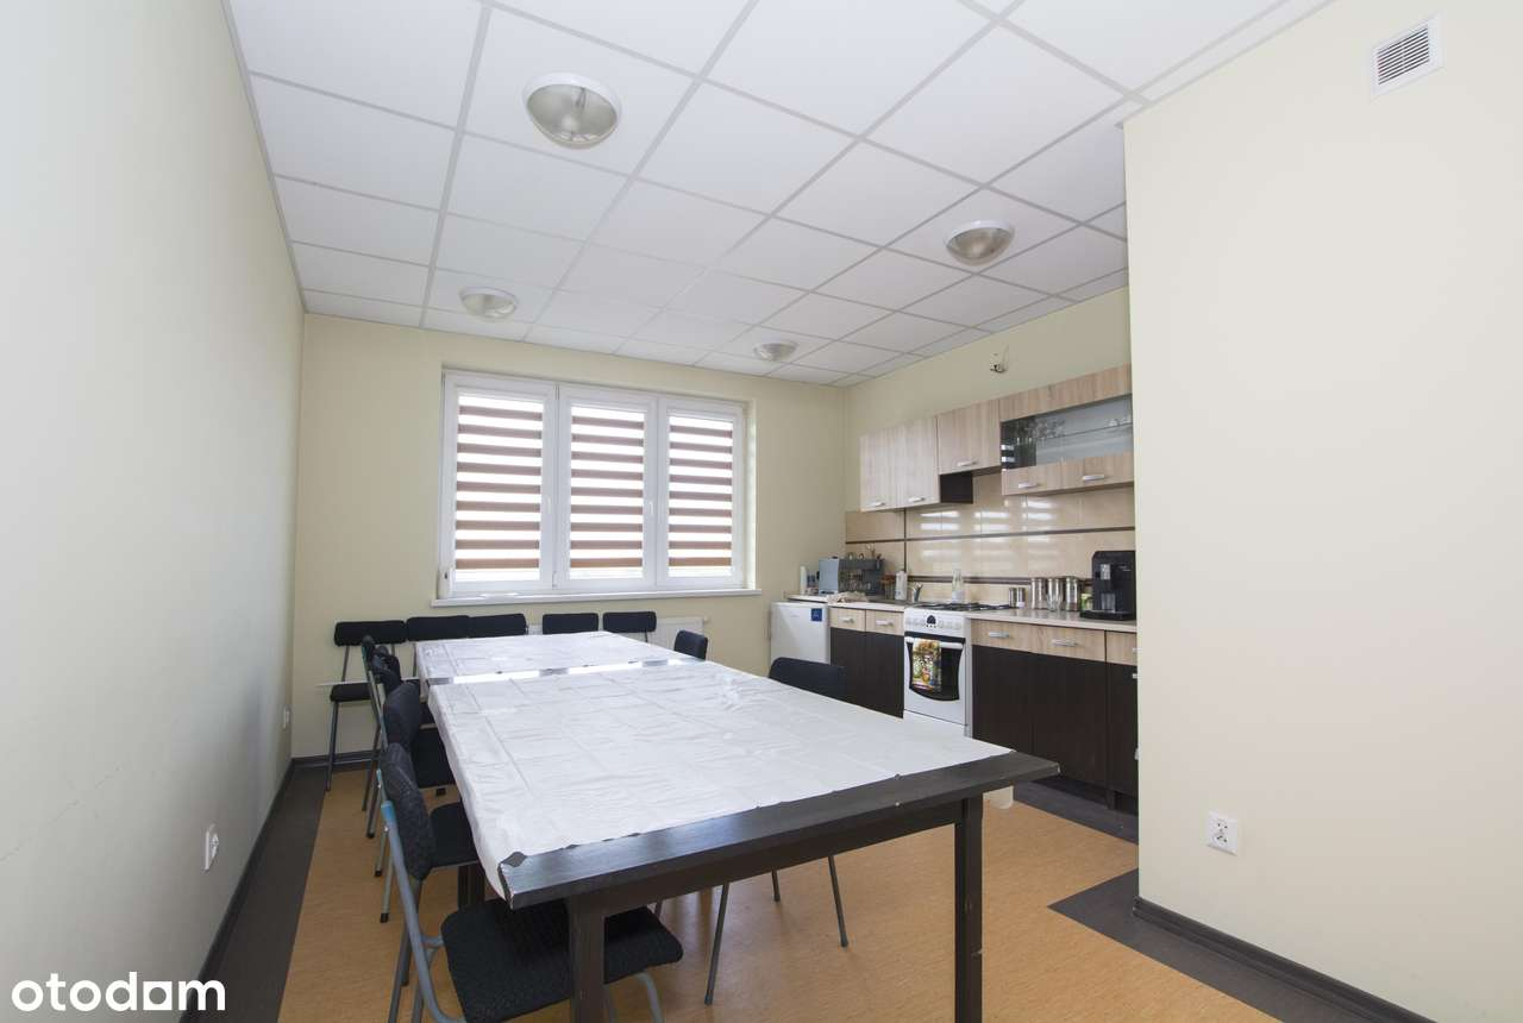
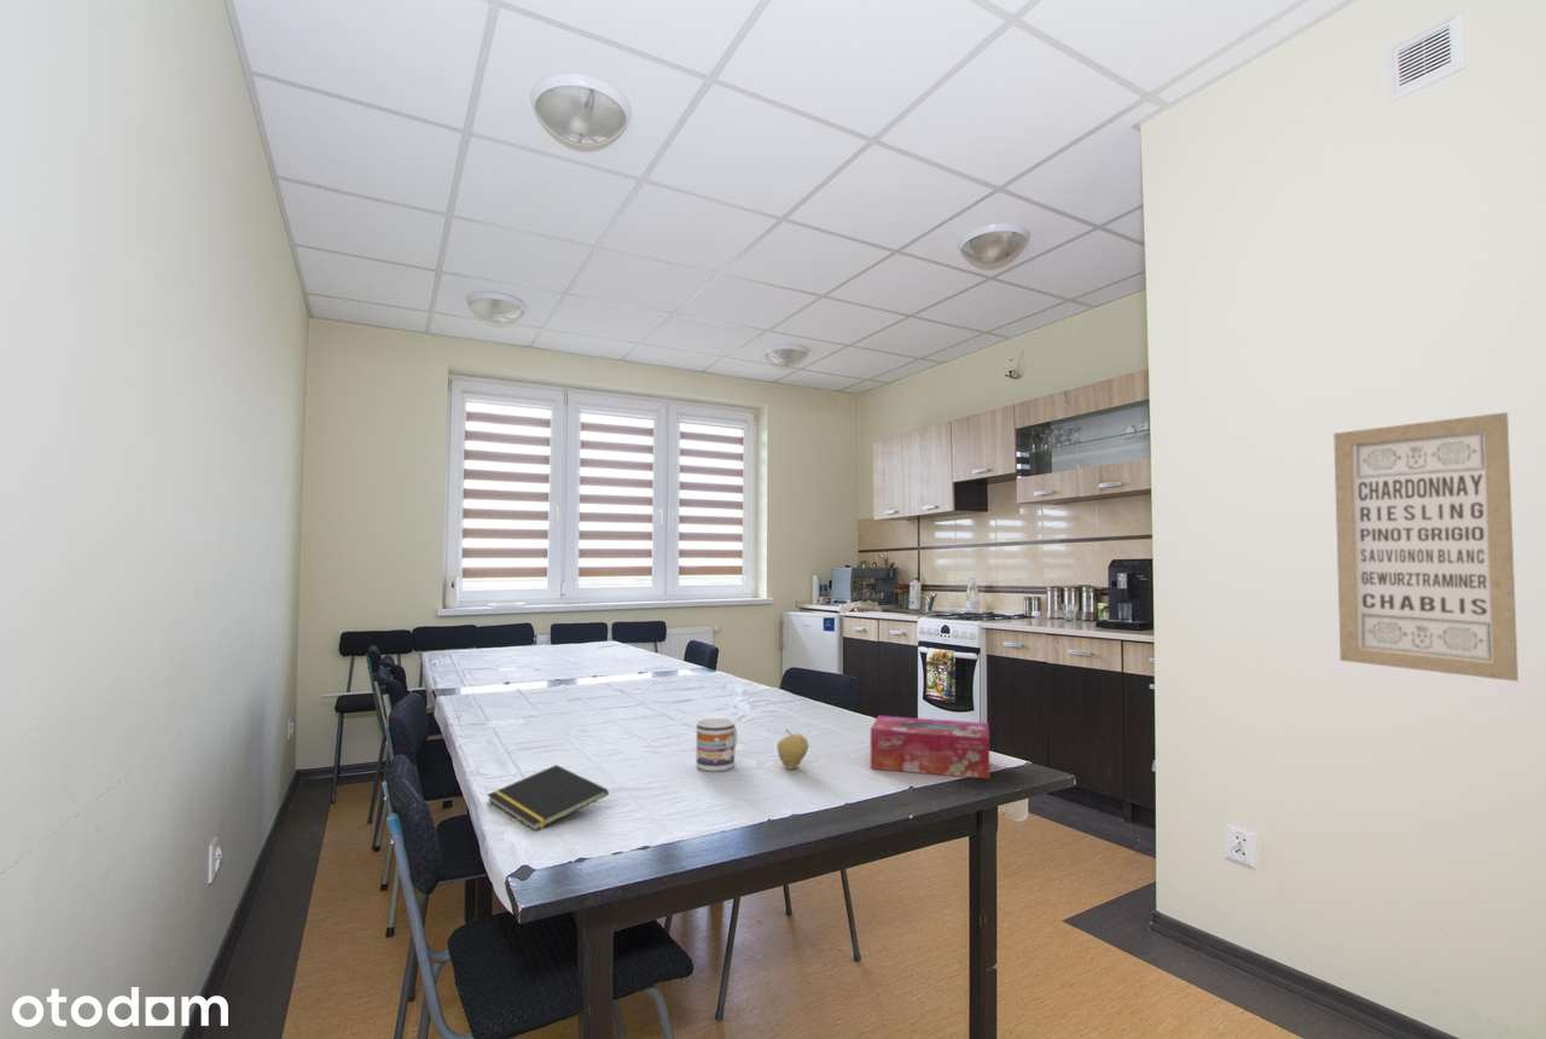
+ wall art [1332,411,1519,683]
+ tissue box [870,714,990,780]
+ mug [696,716,739,772]
+ notepad [487,764,610,832]
+ fruit [777,727,809,770]
